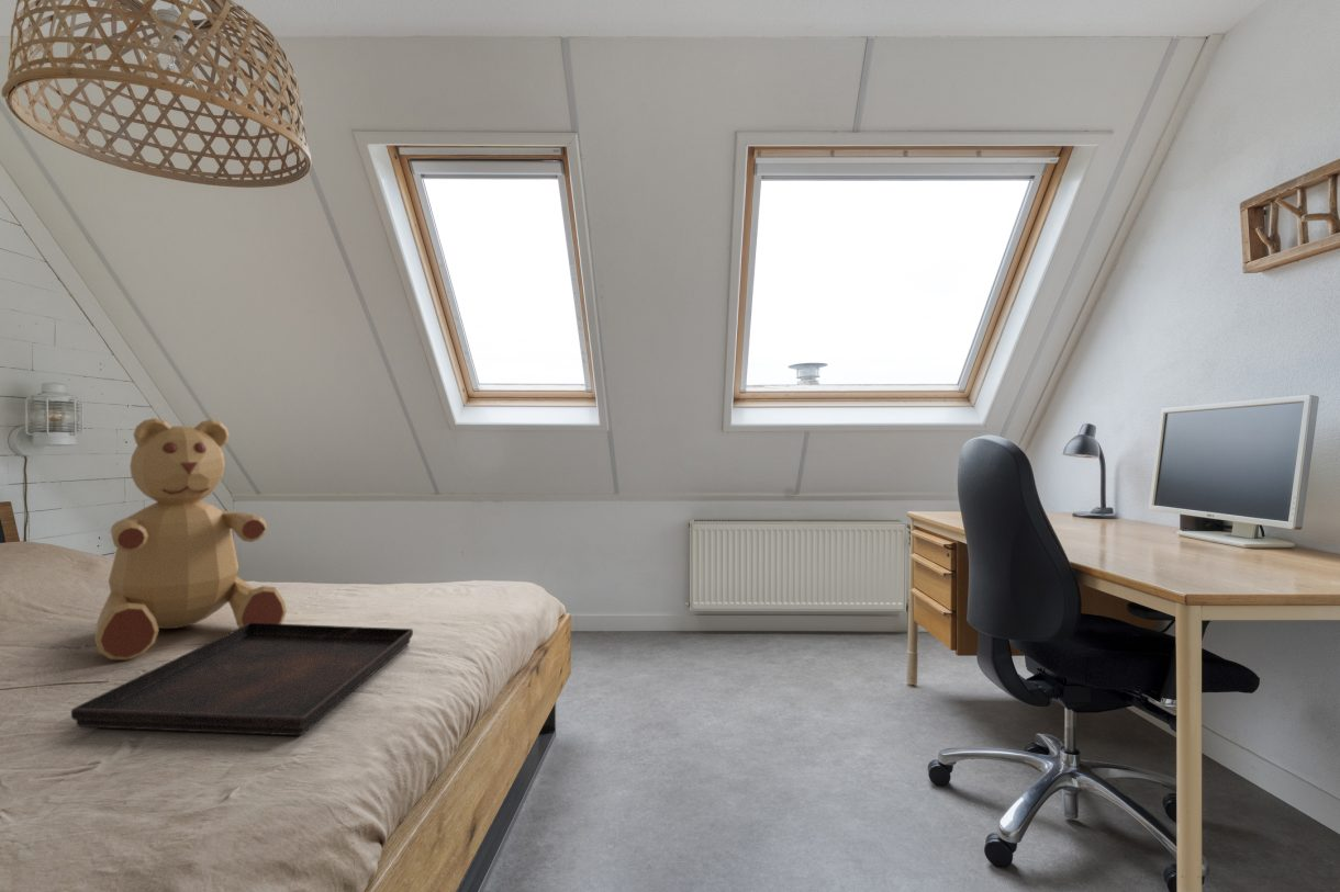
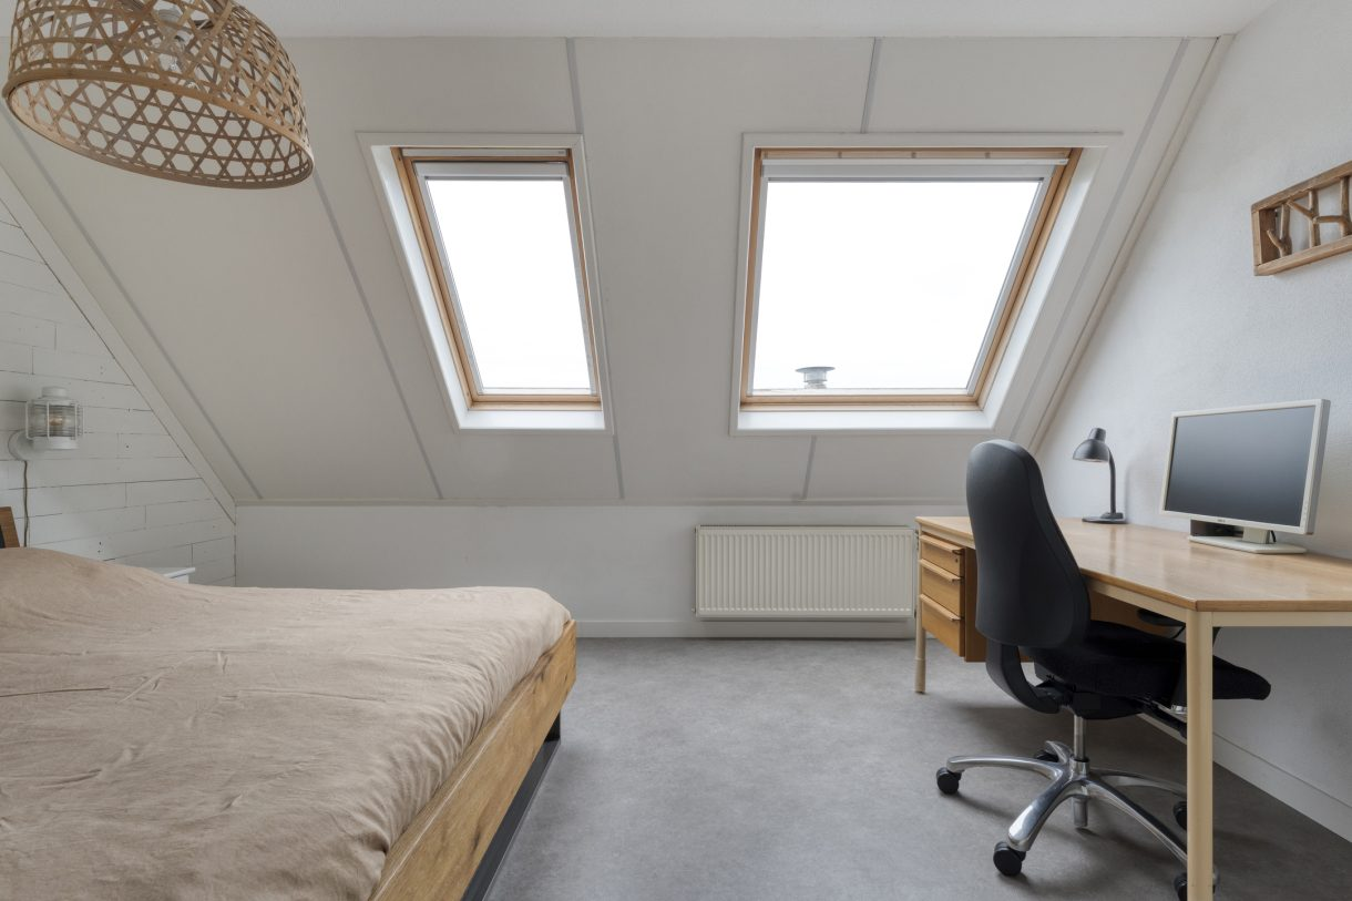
- serving tray [70,623,414,736]
- teddy bear [93,417,288,662]
